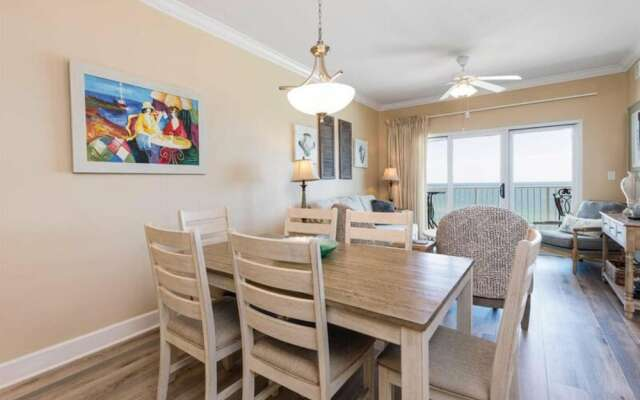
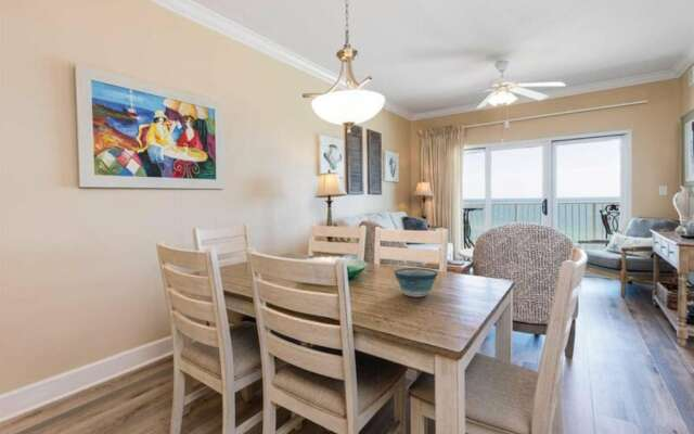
+ bowl [393,267,439,298]
